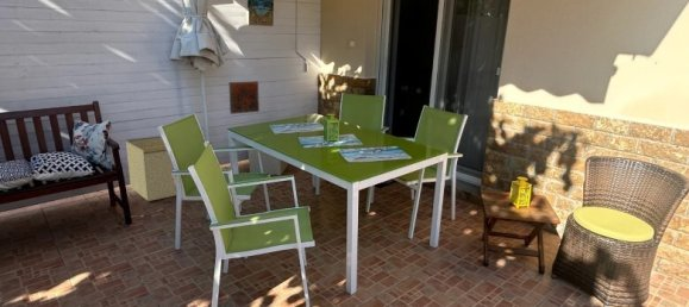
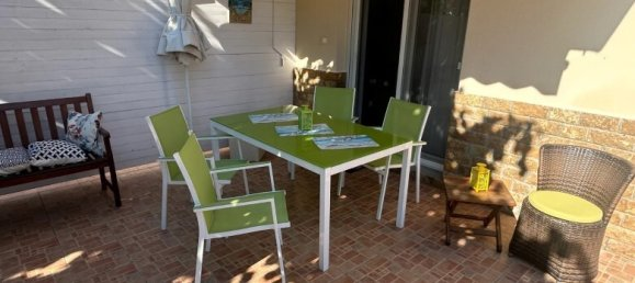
- decorative tile [227,80,261,115]
- storage bin [125,134,177,202]
